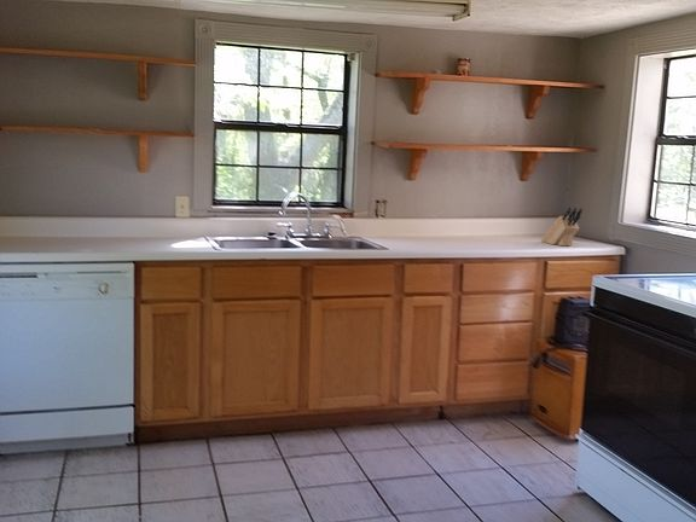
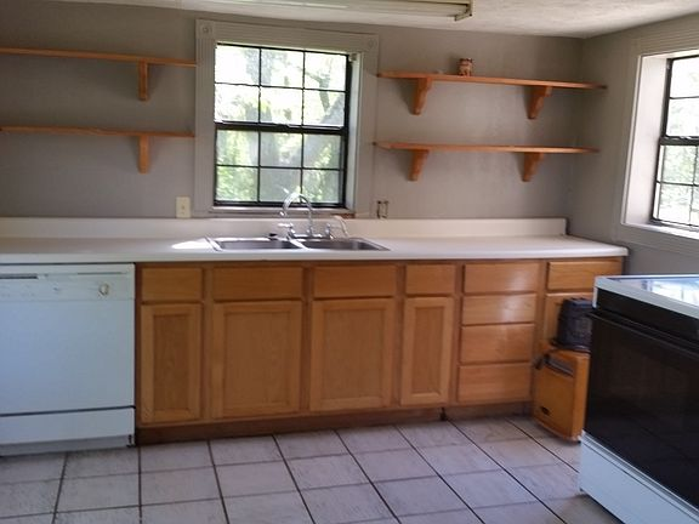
- knife block [540,205,584,246]
